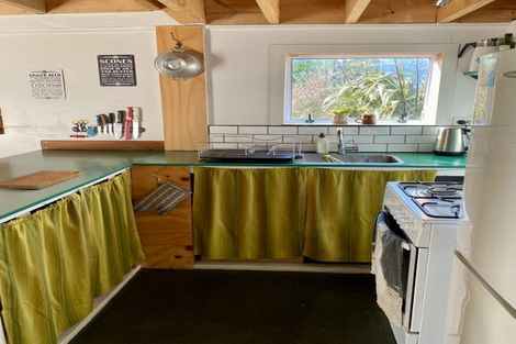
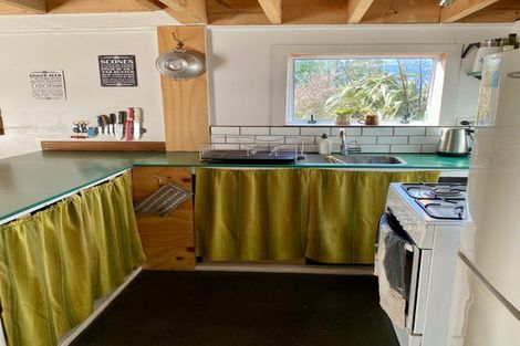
- cutting board [0,169,83,190]
